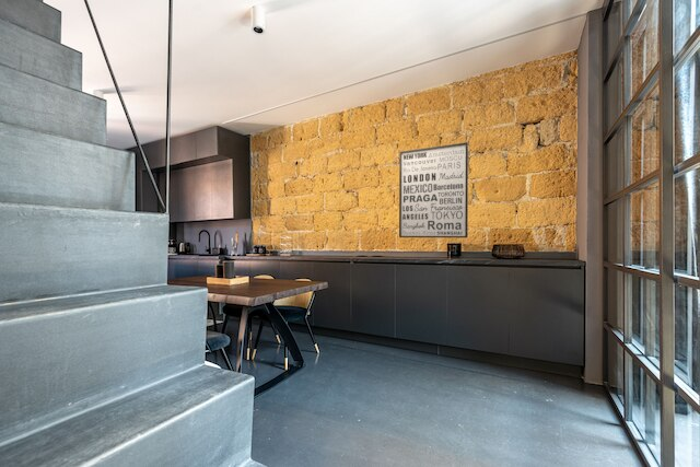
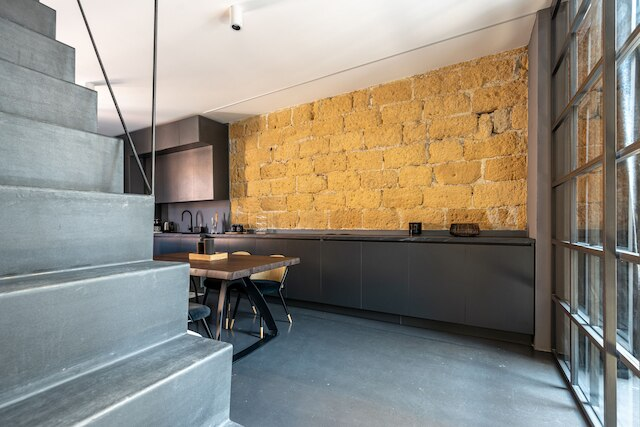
- wall art [398,141,469,238]
